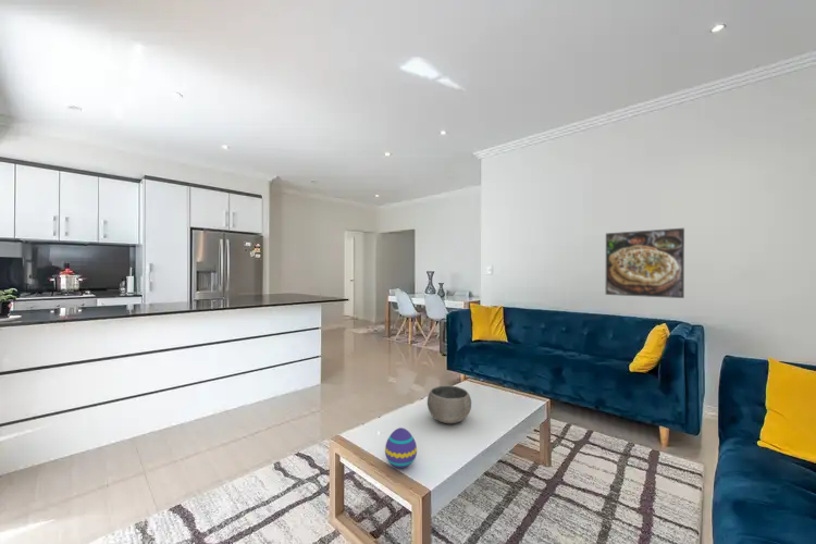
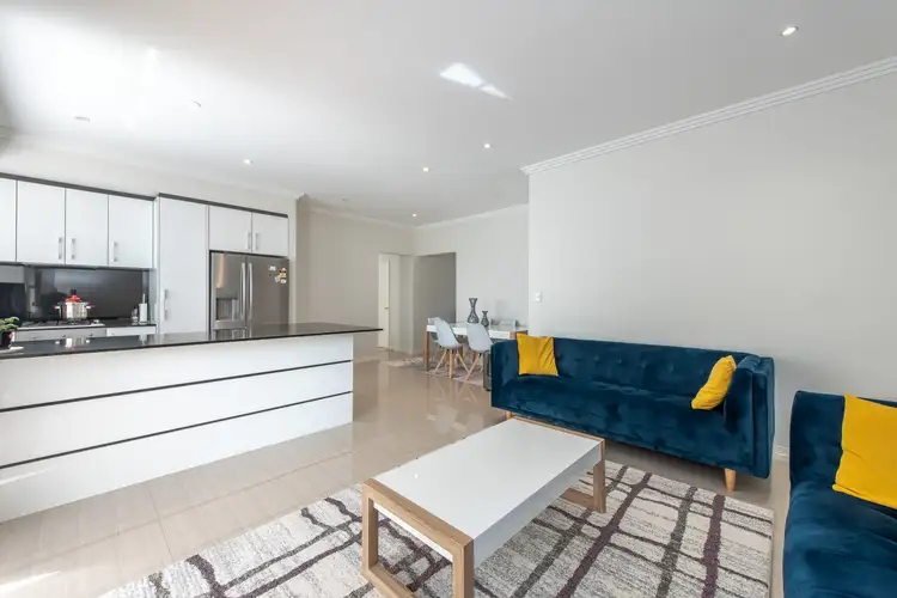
- bowl [426,385,472,424]
- decorative egg [384,426,418,469]
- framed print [605,227,685,299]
